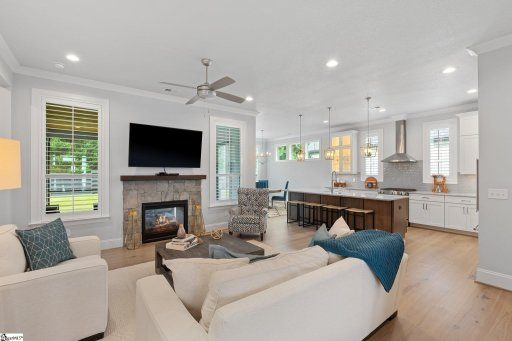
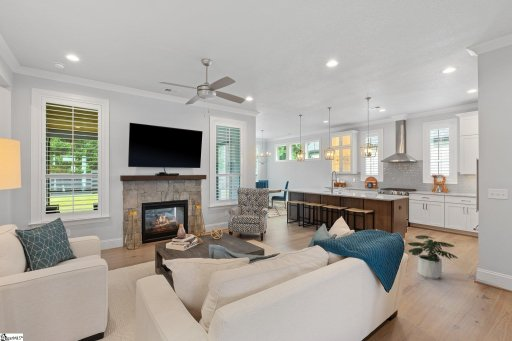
+ potted plant [407,234,459,280]
